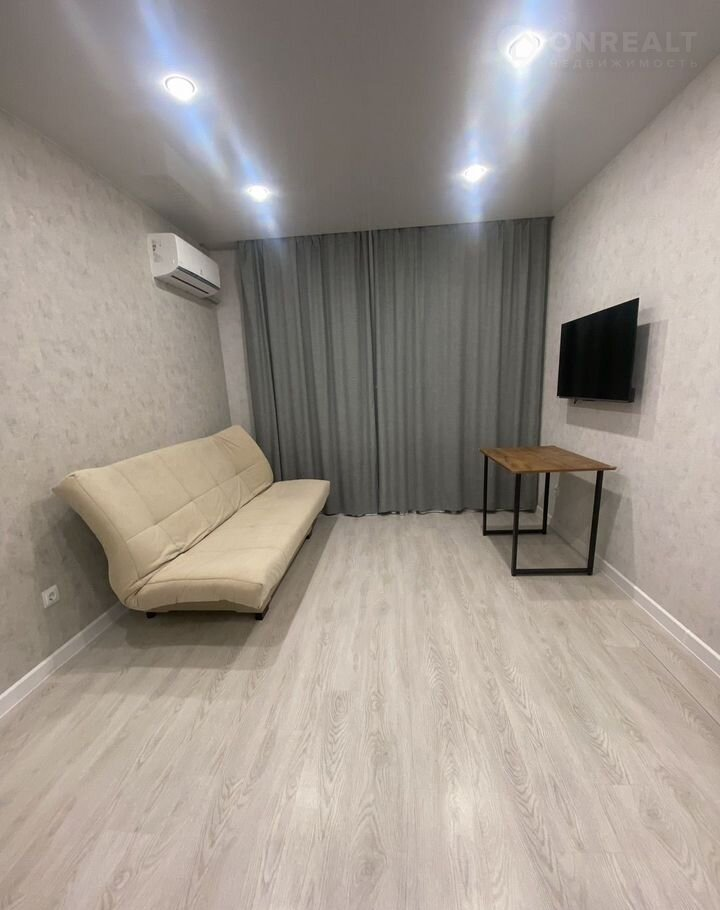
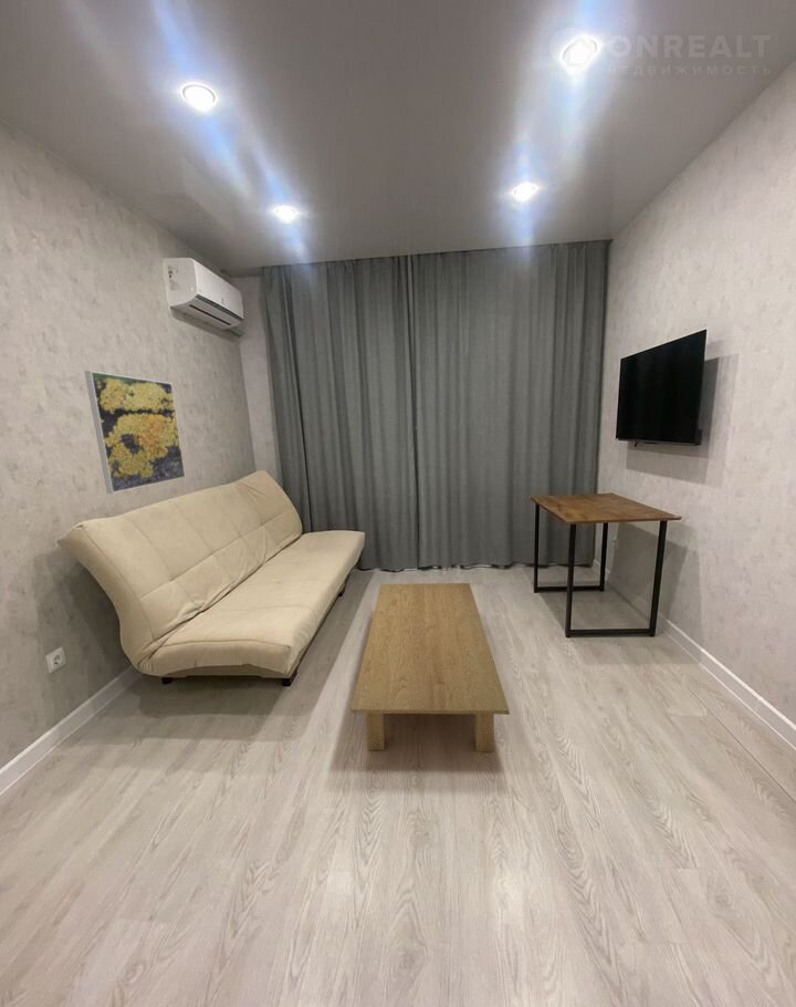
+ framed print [84,370,186,495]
+ coffee table [349,582,511,752]
